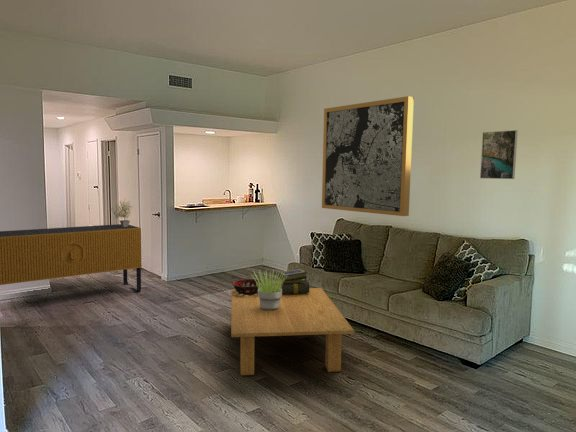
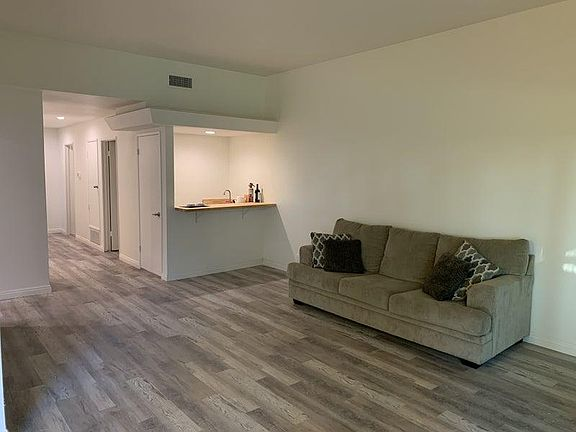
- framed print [479,129,519,180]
- sideboard [0,223,143,293]
- decorative bowl [232,278,262,295]
- stack of books [278,268,310,295]
- potted plant [250,268,288,310]
- wall art [321,95,415,217]
- potted plant [110,197,134,227]
- coffee table [230,287,355,376]
